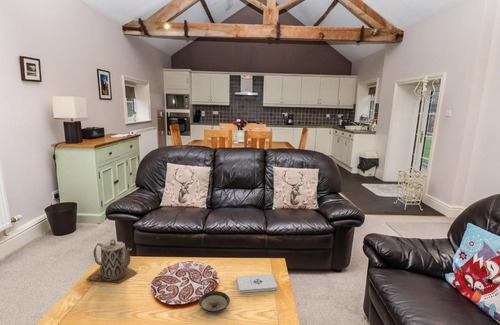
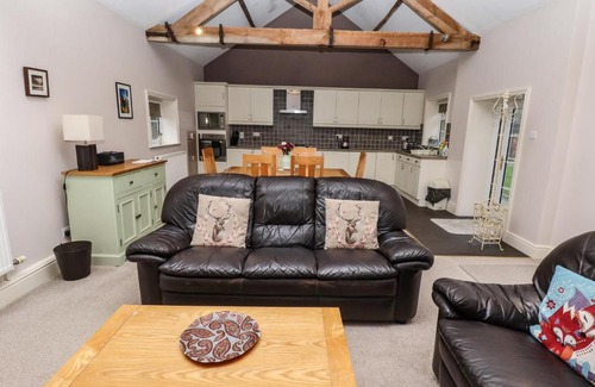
- saucer [198,290,231,314]
- teapot [85,238,138,284]
- notepad [236,273,278,294]
